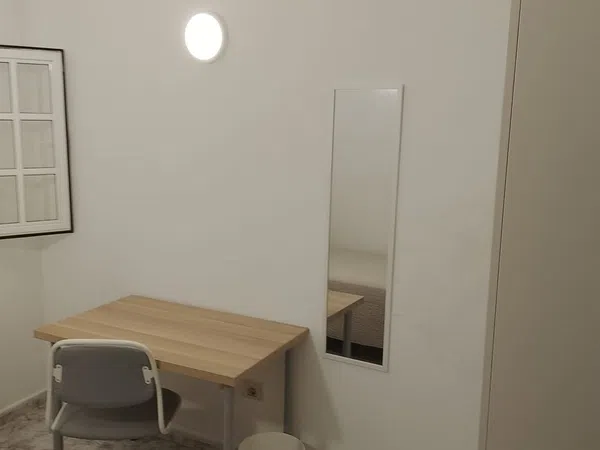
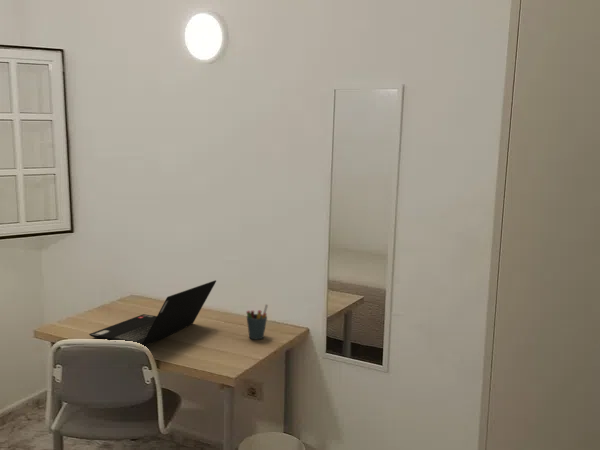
+ pen holder [245,303,269,340]
+ laptop computer [88,279,217,347]
